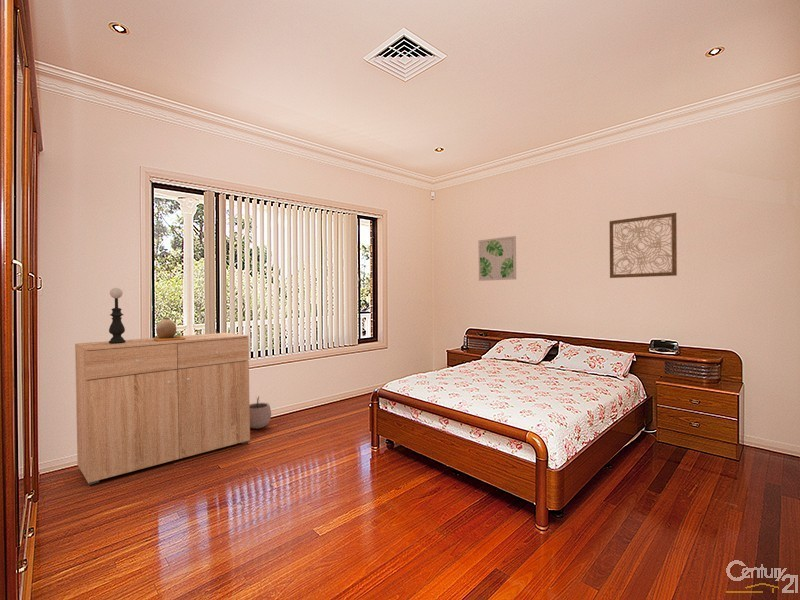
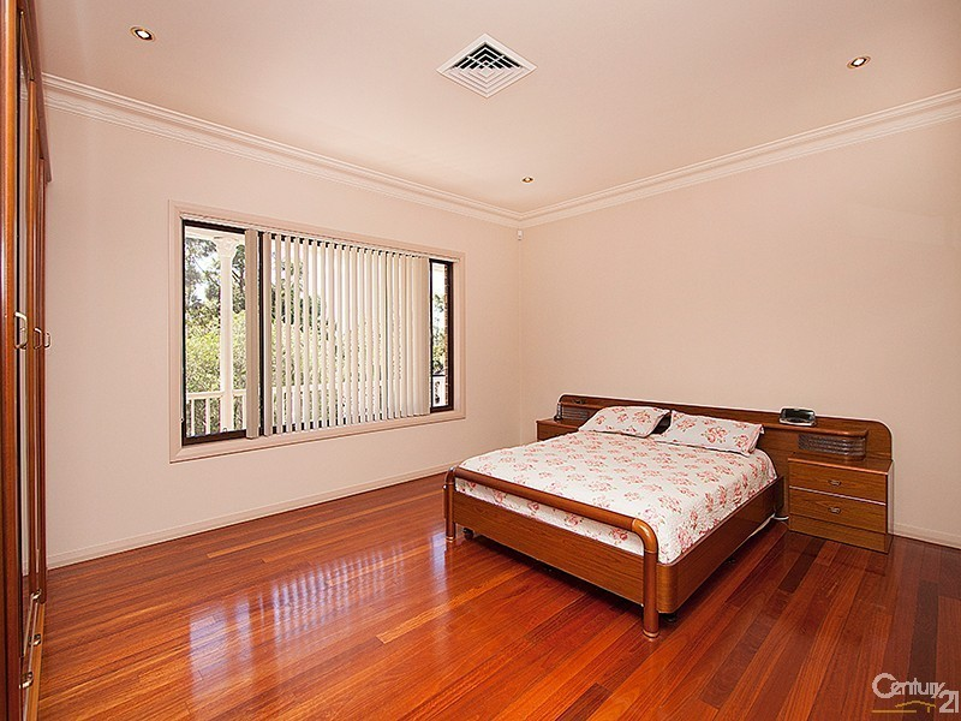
- wall art [477,235,517,282]
- dresser [74,332,251,486]
- wall art [609,212,678,279]
- table lamp [108,287,126,344]
- plant pot [249,396,272,430]
- vase [153,317,185,342]
